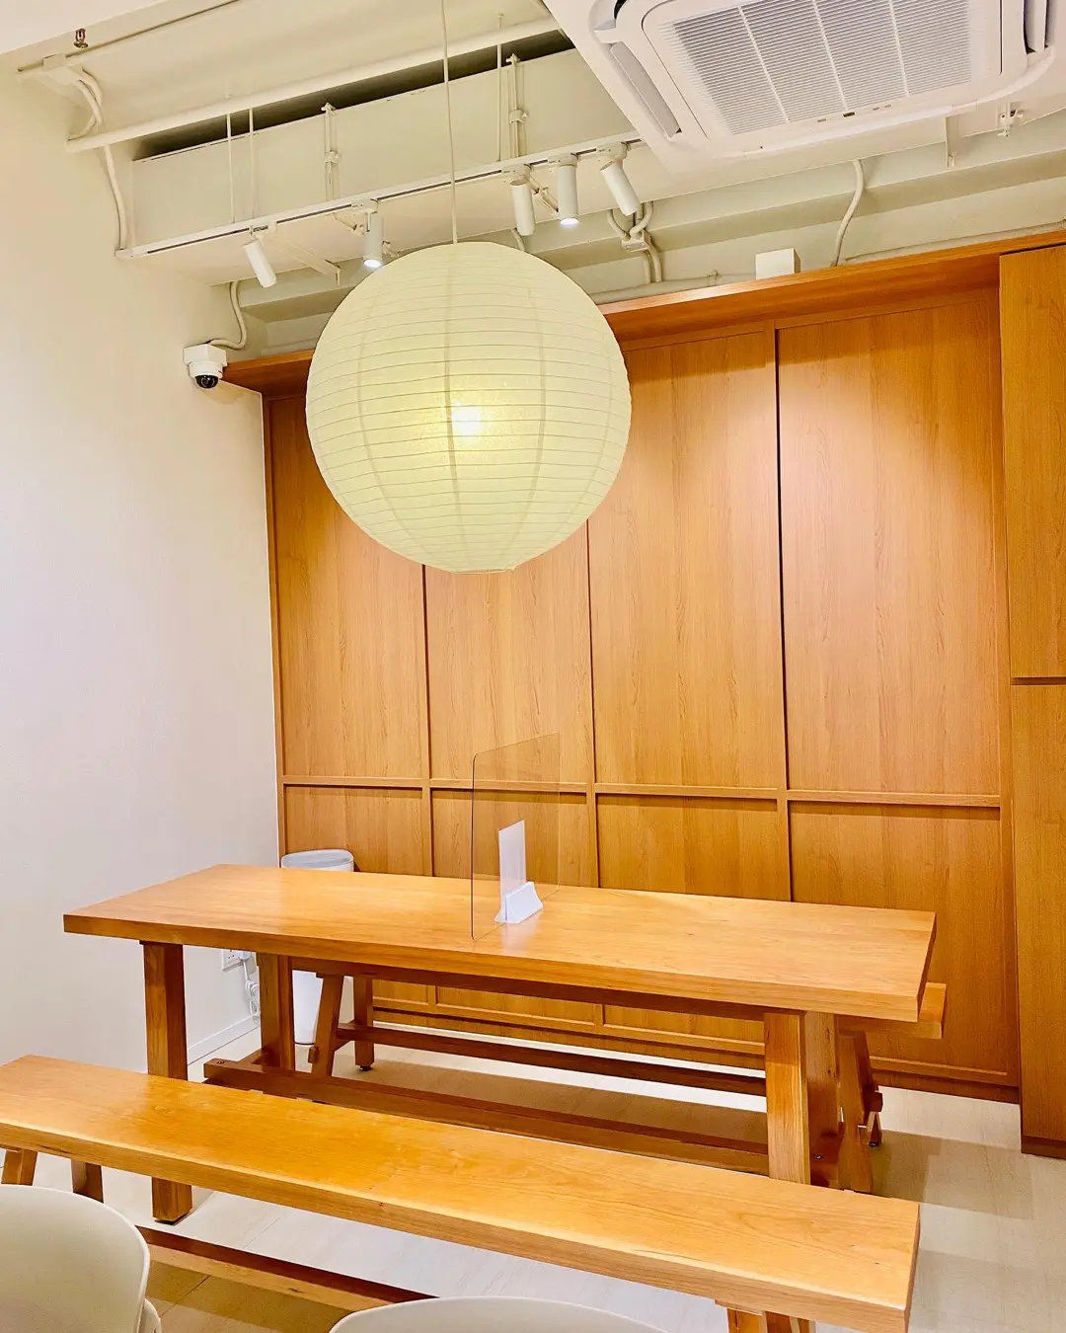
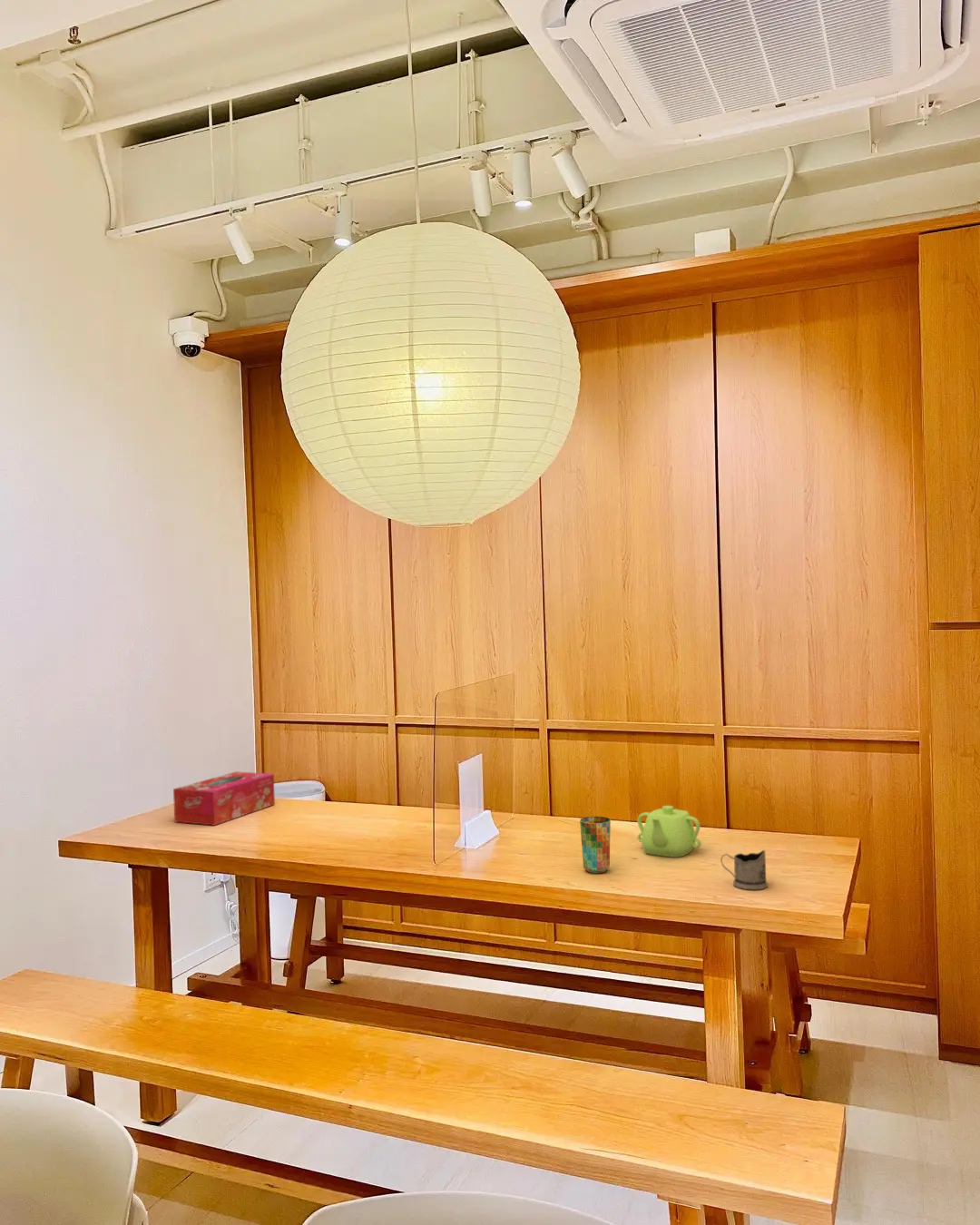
+ cup [579,816,612,874]
+ teapot [636,805,701,858]
+ tissue box [172,770,276,827]
+ tea glass holder [720,849,769,890]
